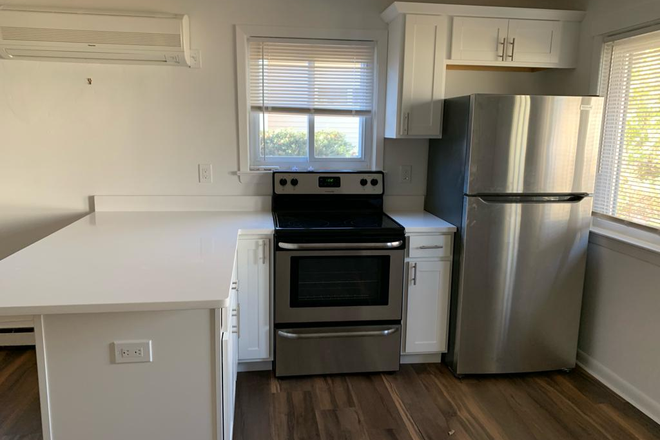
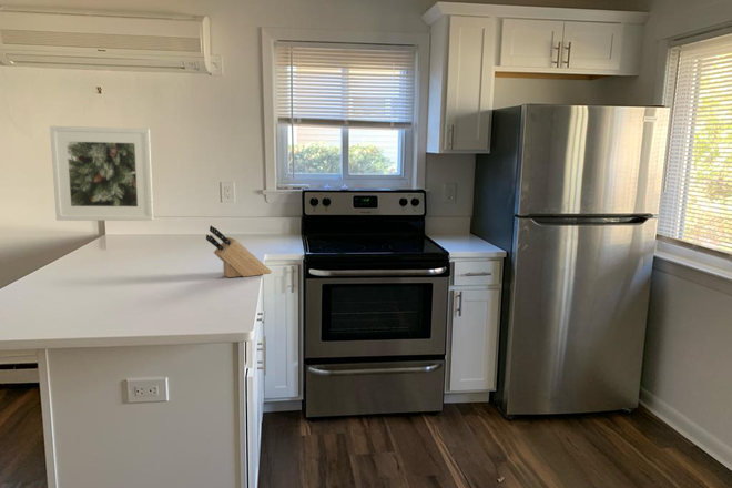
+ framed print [49,125,154,222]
+ knife block [205,225,273,278]
